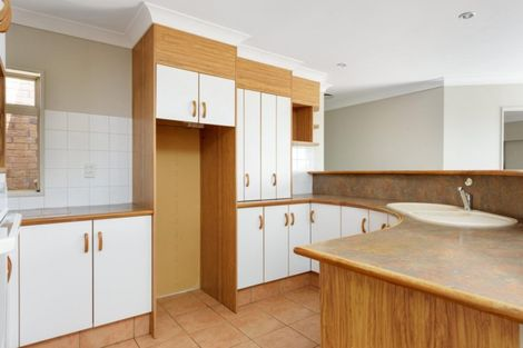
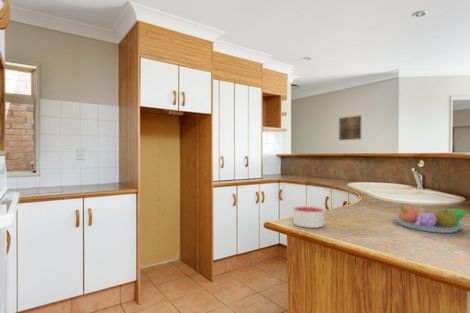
+ candle [292,205,325,229]
+ wall art [338,114,362,141]
+ fruit bowl [392,205,470,234]
